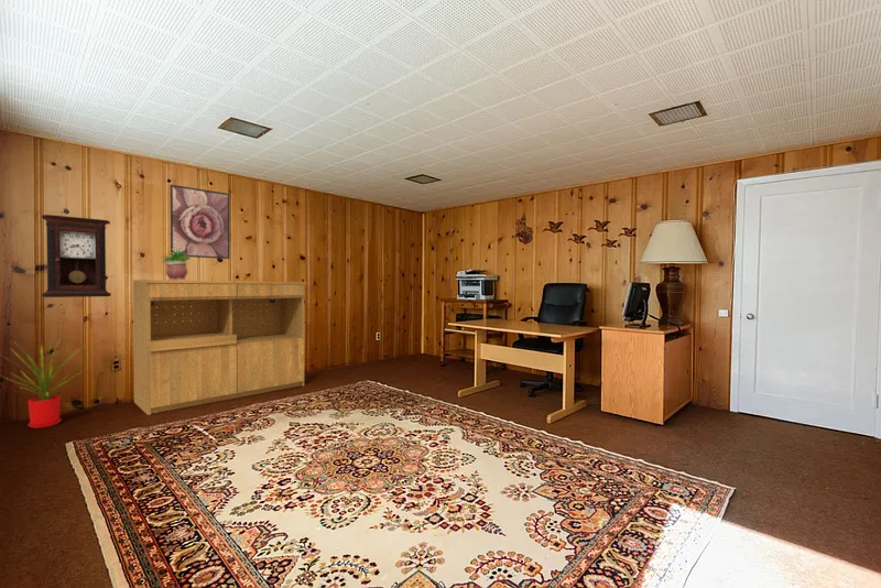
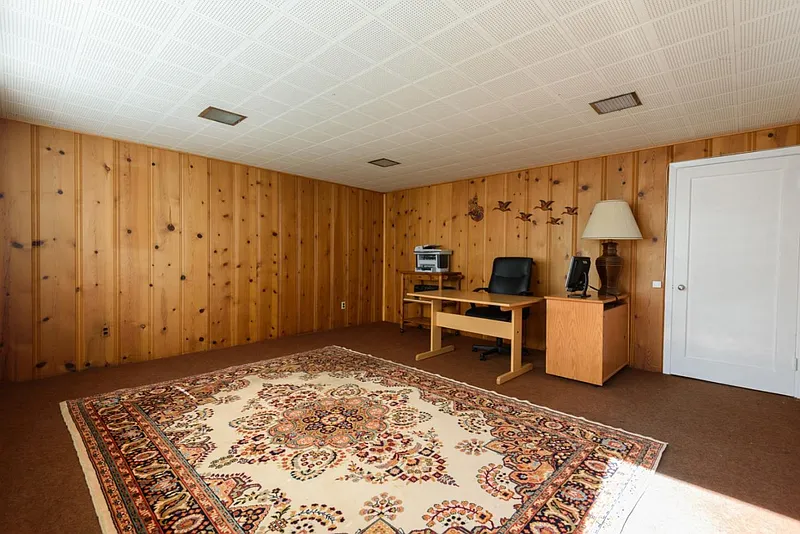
- pendulum clock [41,214,112,298]
- bookcase [132,279,307,416]
- house plant [0,336,88,429]
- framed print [168,184,230,260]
- potted plant [160,249,191,281]
